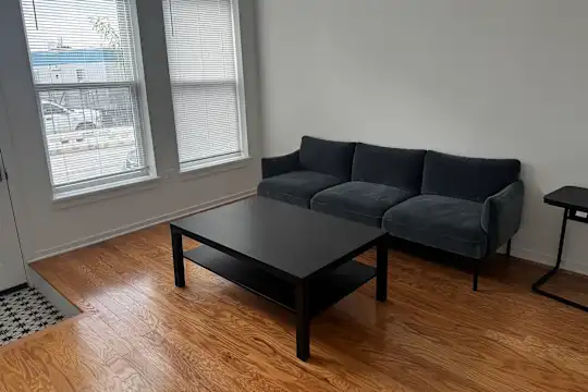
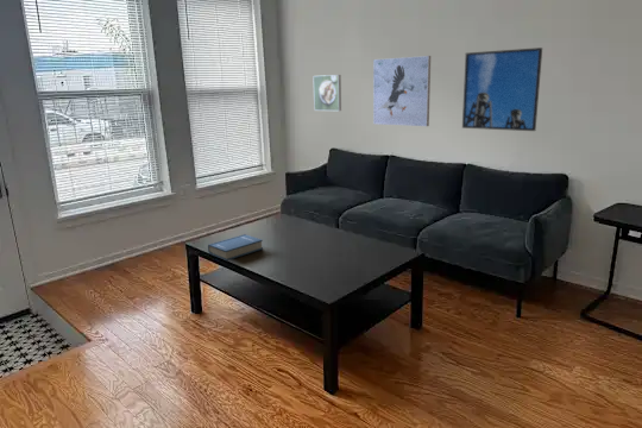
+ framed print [313,74,342,112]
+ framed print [461,46,543,132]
+ hardback book [207,233,264,262]
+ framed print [372,55,432,127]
